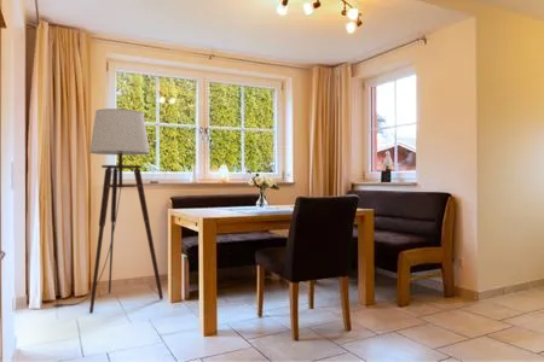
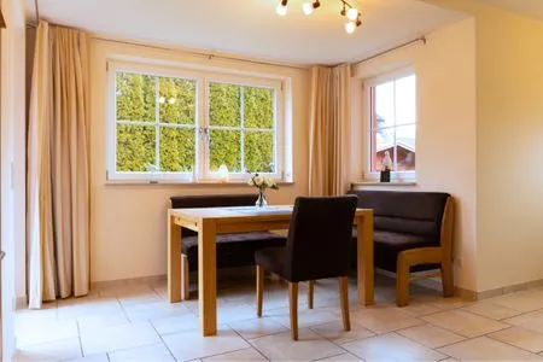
- floor lamp [51,107,164,314]
